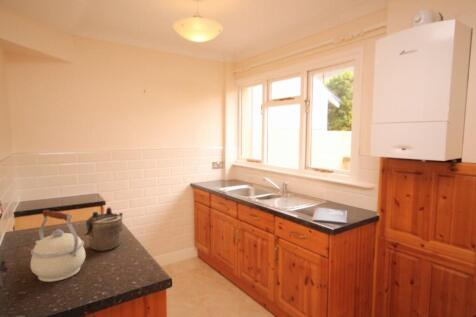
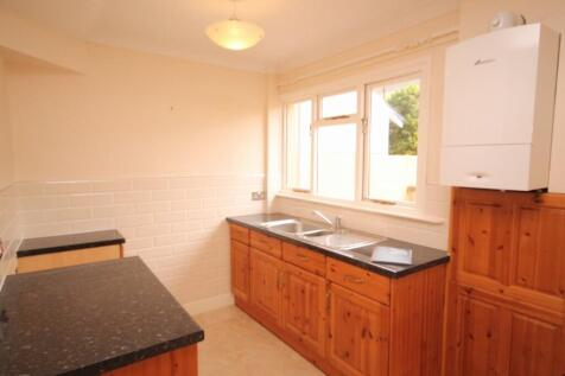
- kettle [29,209,87,283]
- teapot [83,206,124,251]
